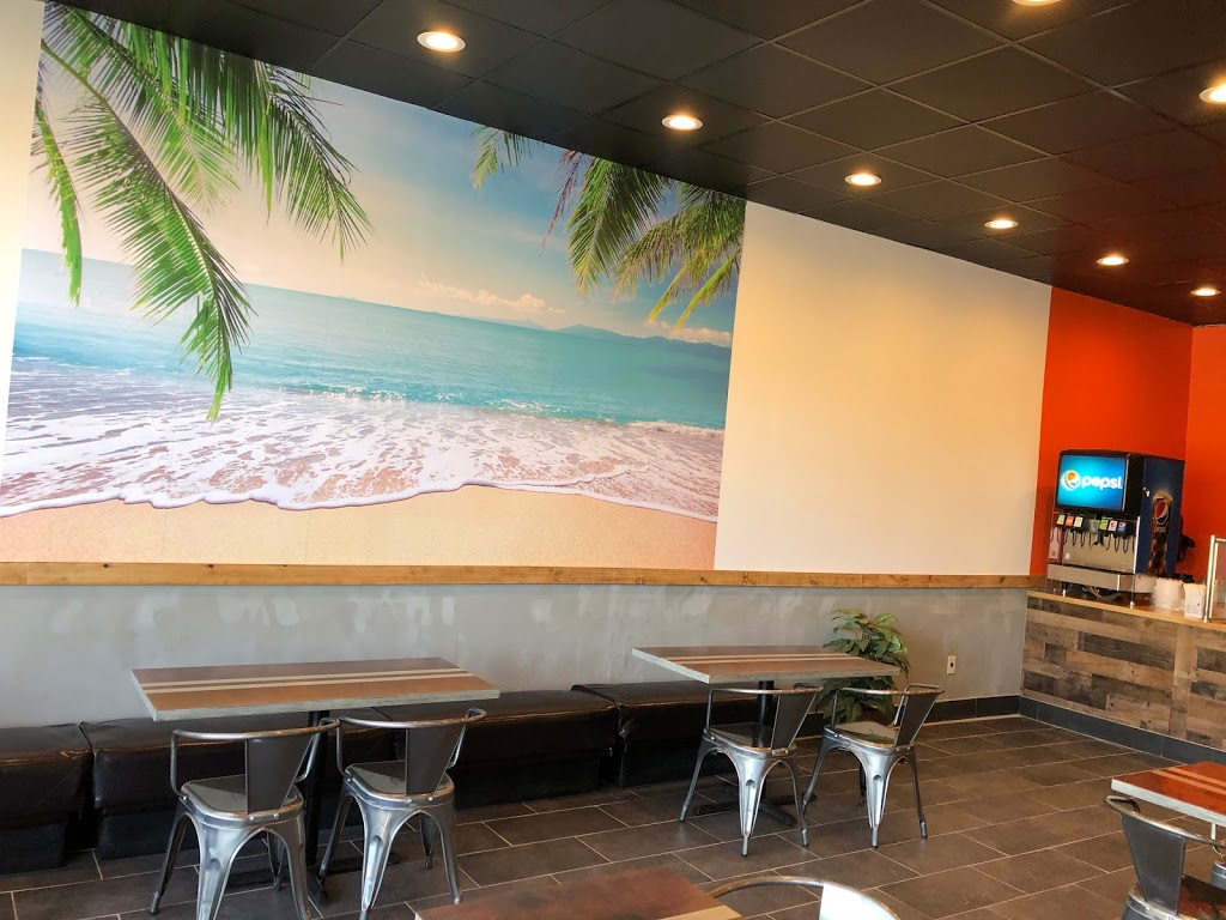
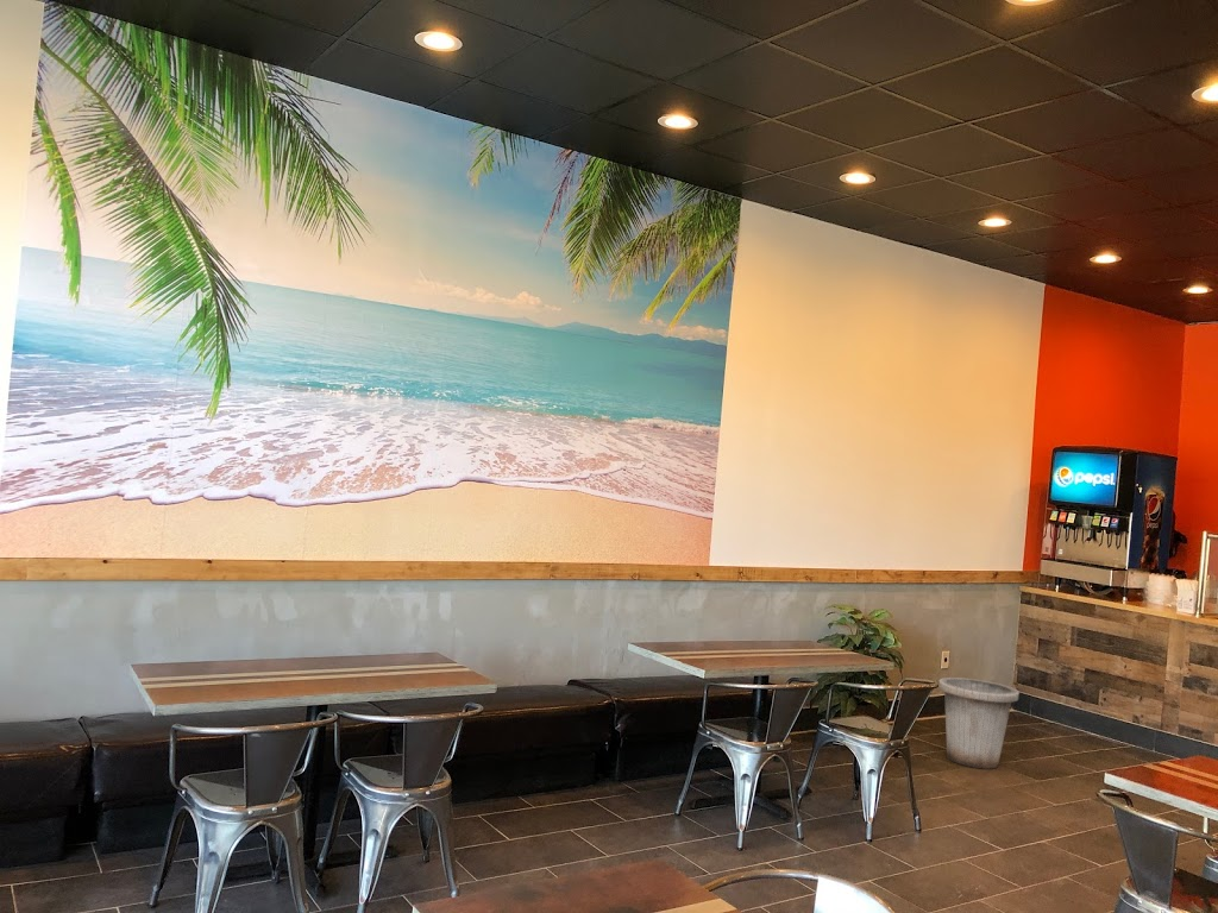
+ trash can [937,676,1021,769]
